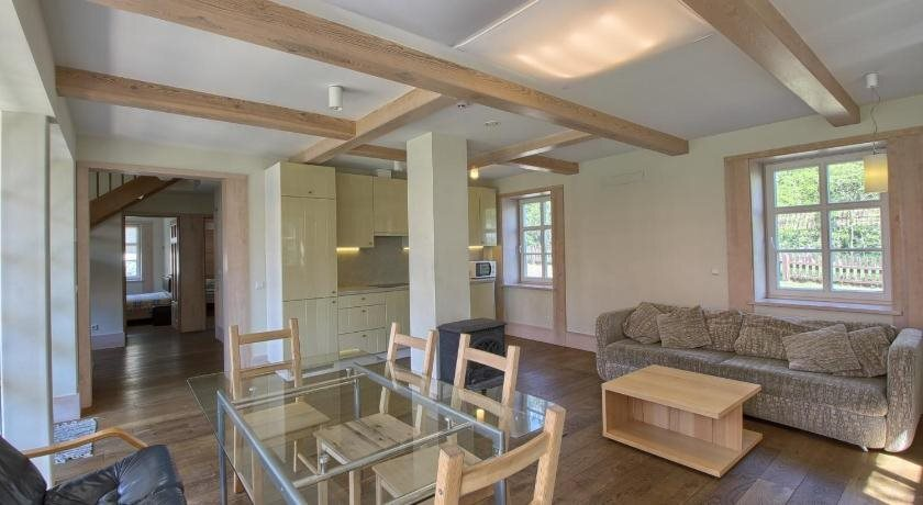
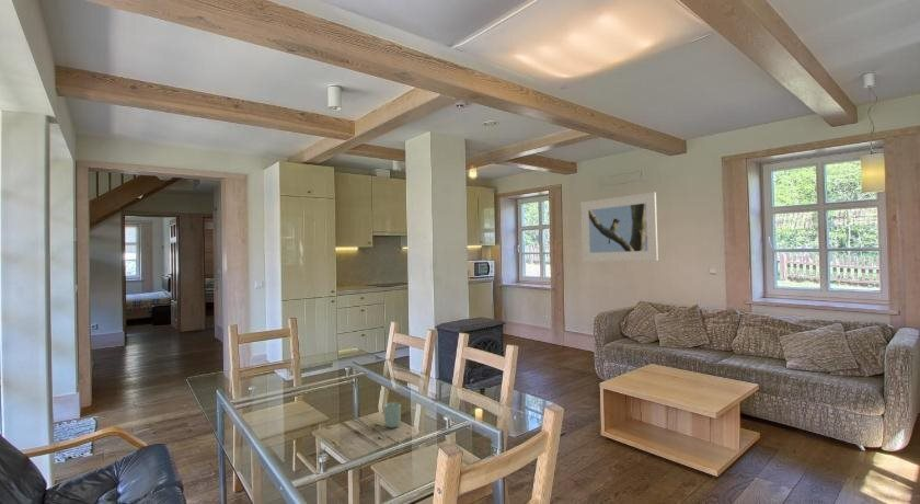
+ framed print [580,192,659,263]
+ cup [382,401,402,429]
